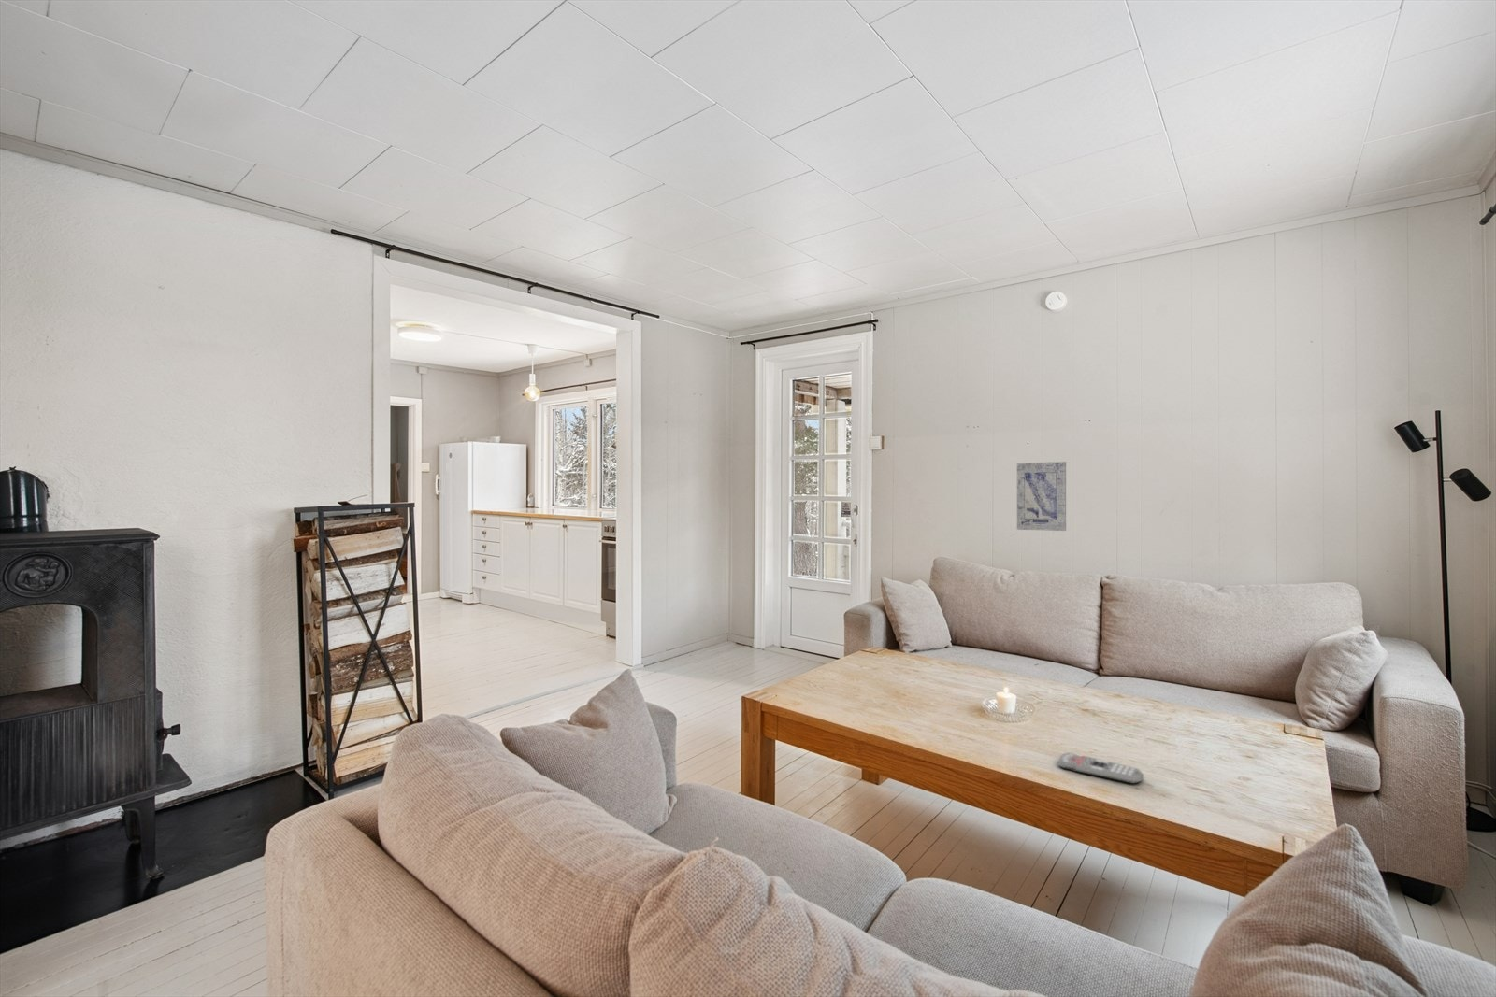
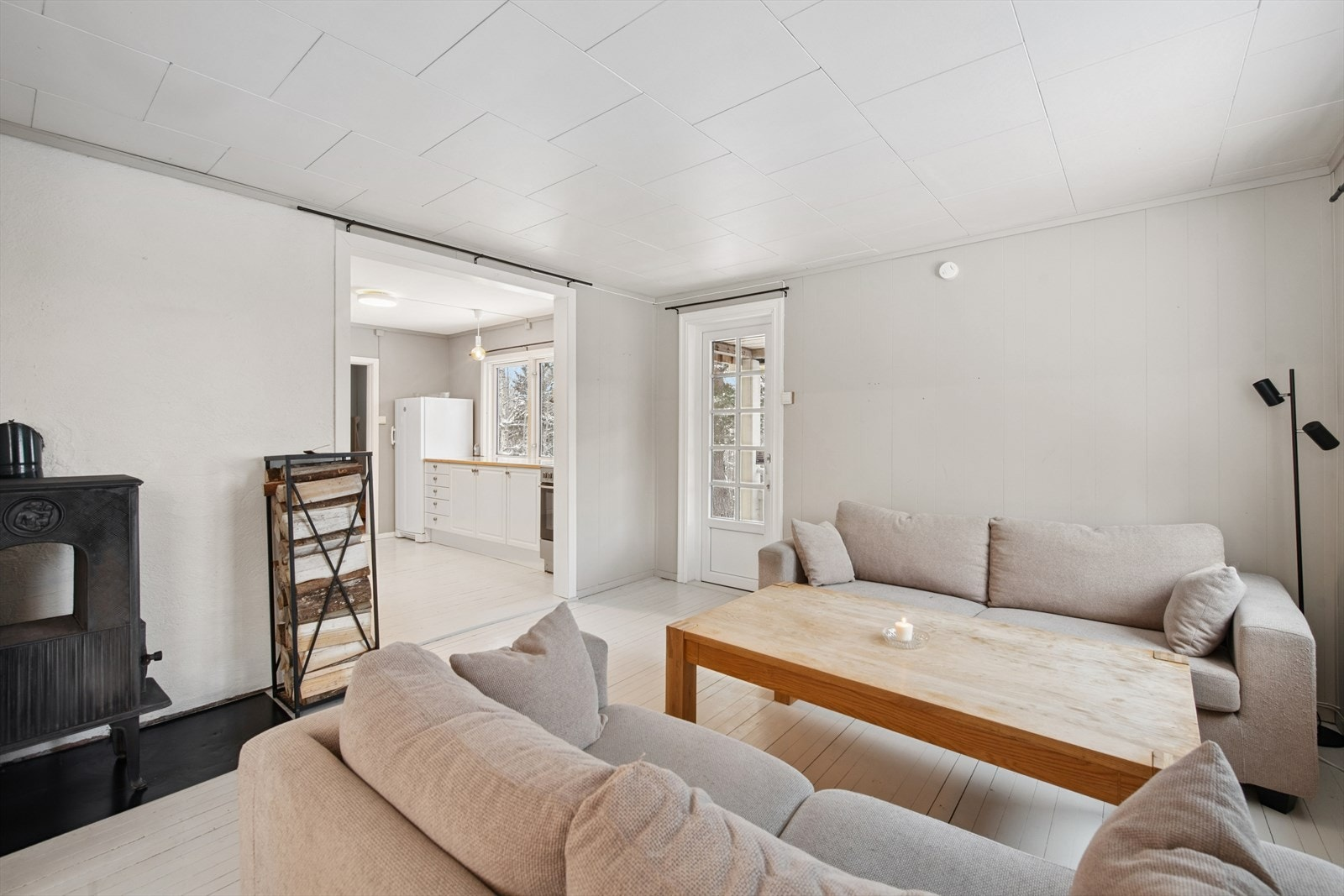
- wall art [1016,461,1066,532]
- remote control [1056,751,1144,784]
